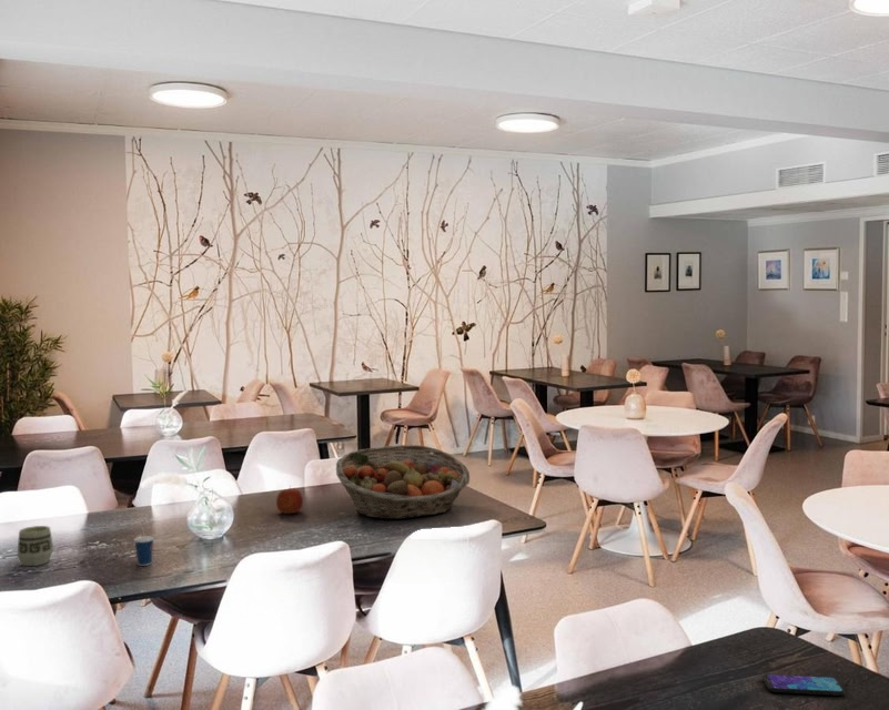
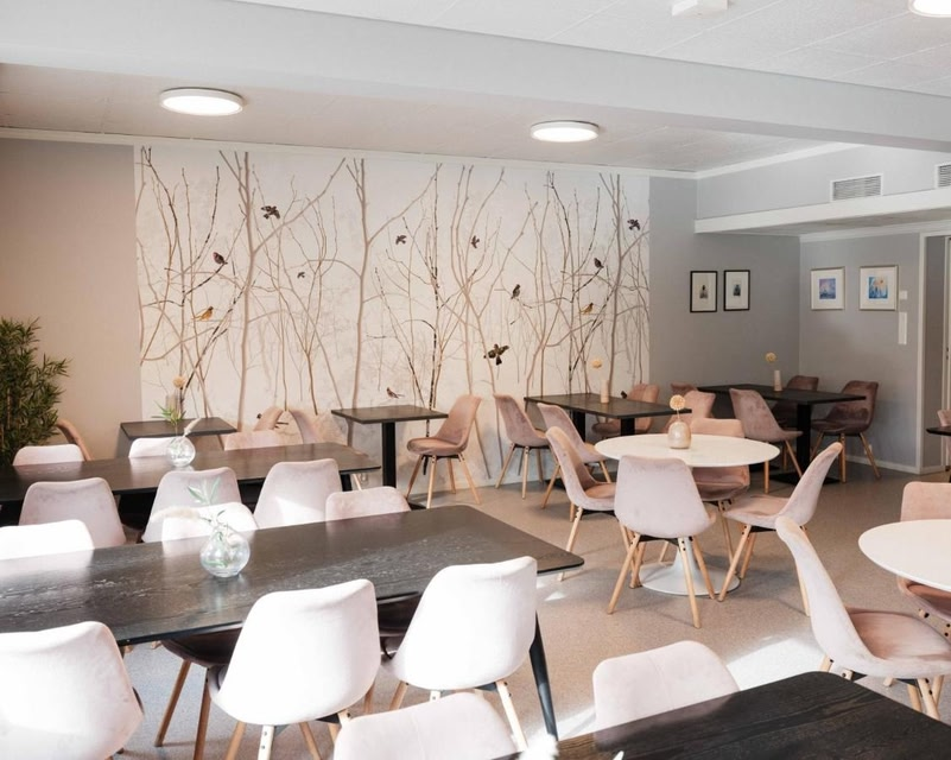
- apple [275,485,304,515]
- fruit basket [335,444,471,520]
- cup [17,525,54,567]
- smartphone [762,673,846,697]
- cup [133,525,155,567]
